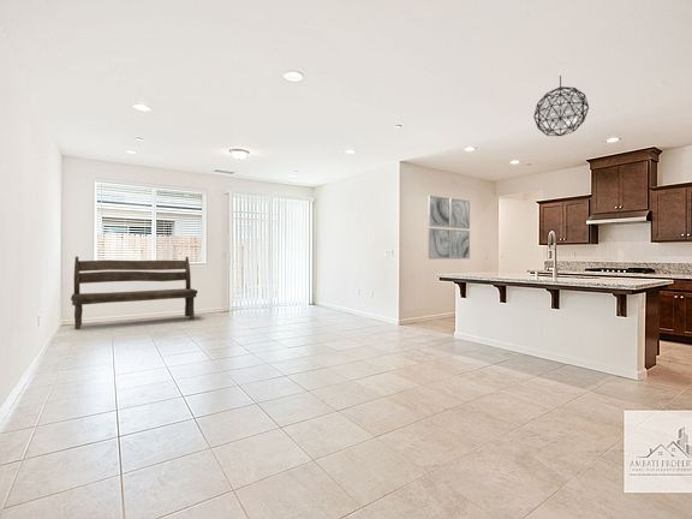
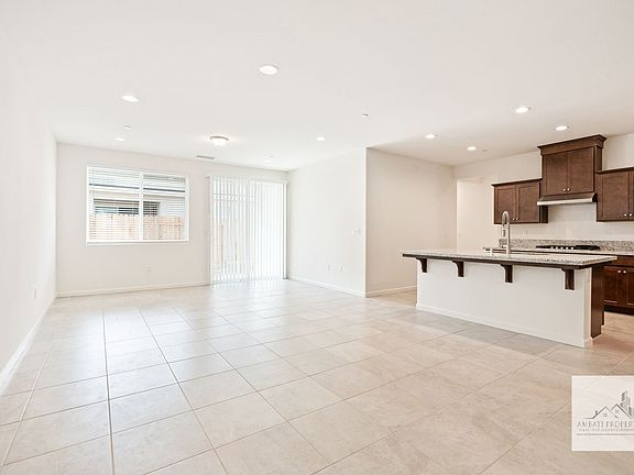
- wall art [426,195,471,261]
- bench [70,256,198,330]
- pendant light [532,74,590,137]
